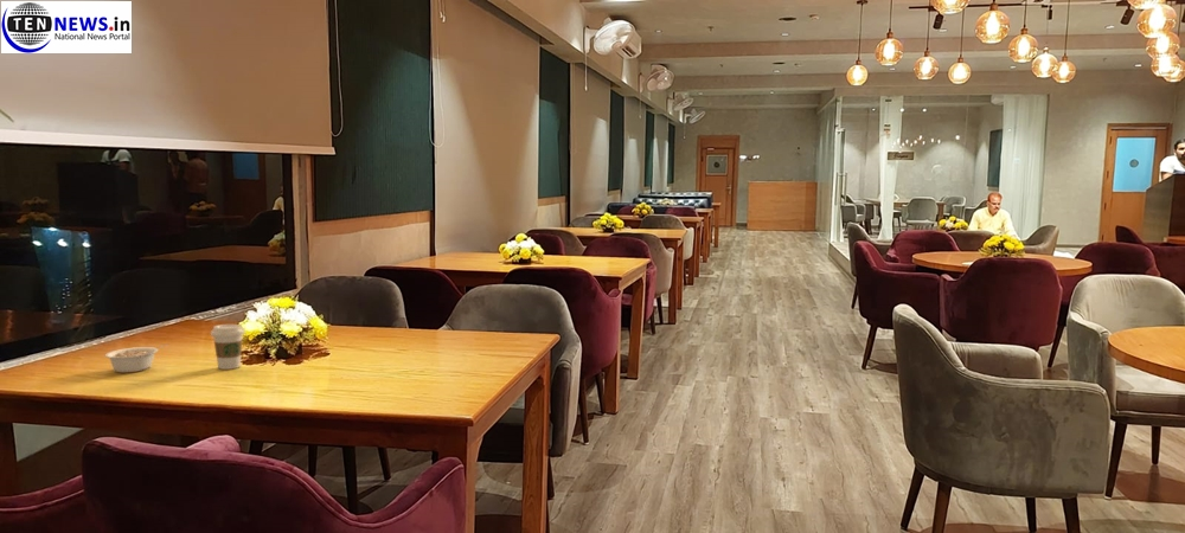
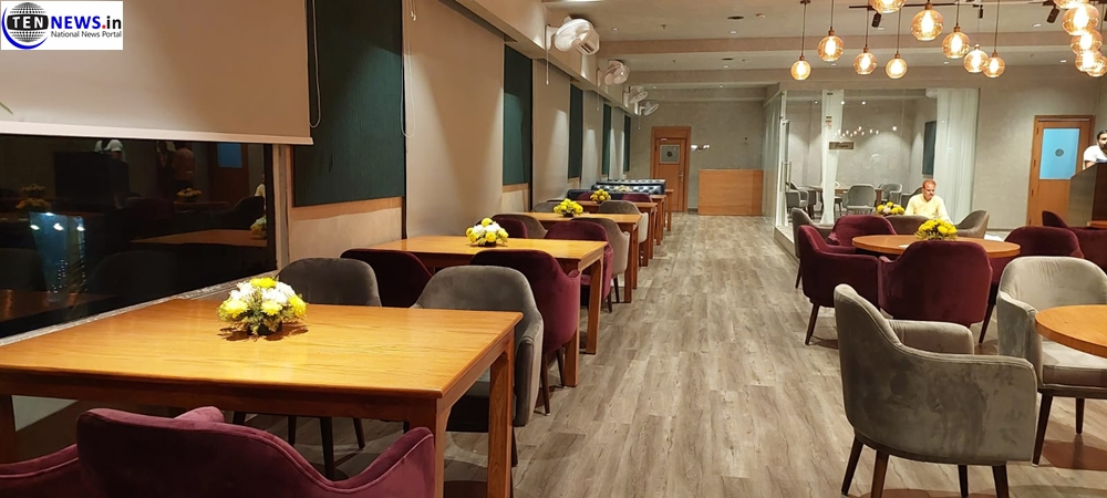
- coffee cup [210,323,245,371]
- legume [104,342,169,373]
